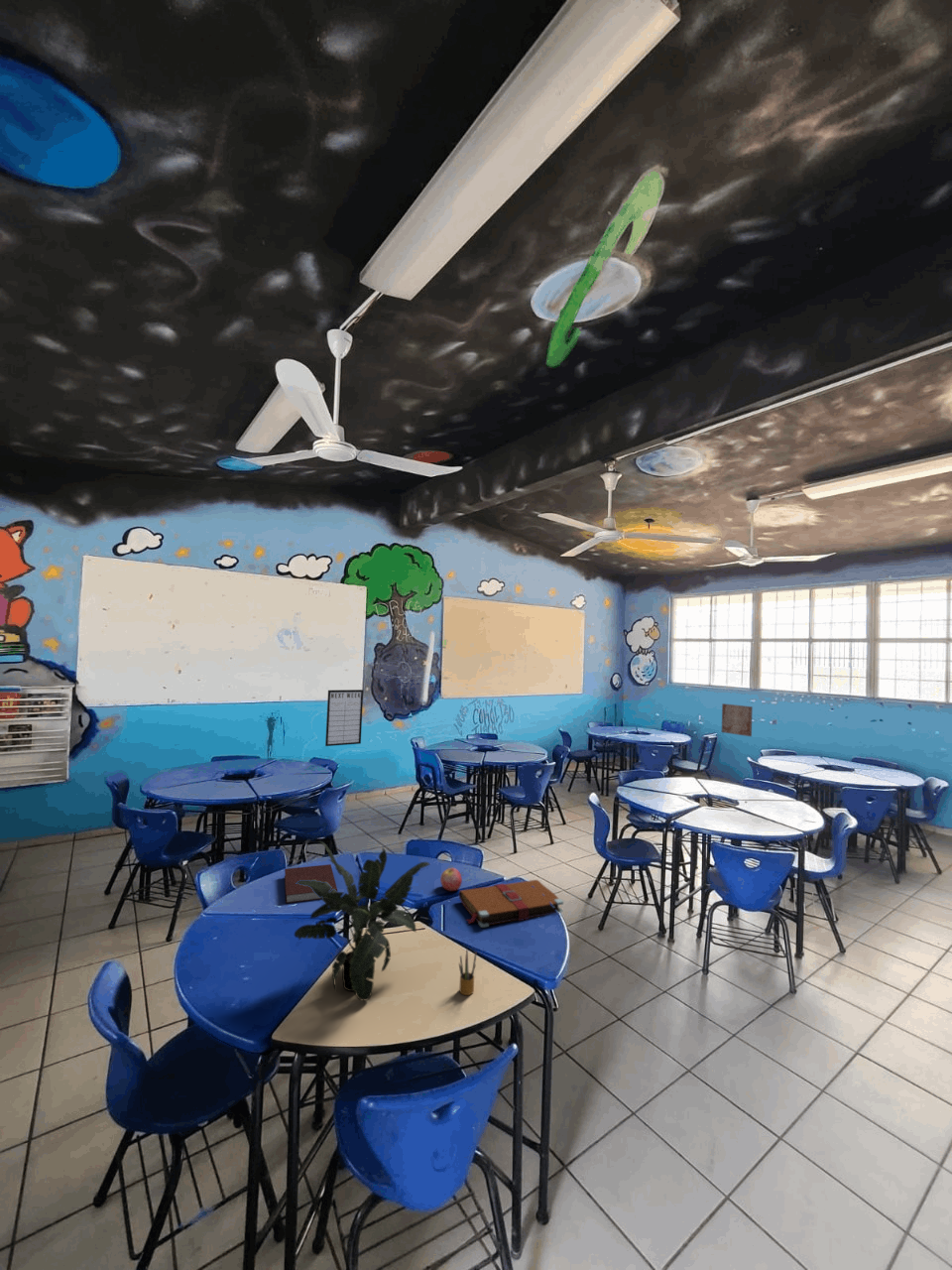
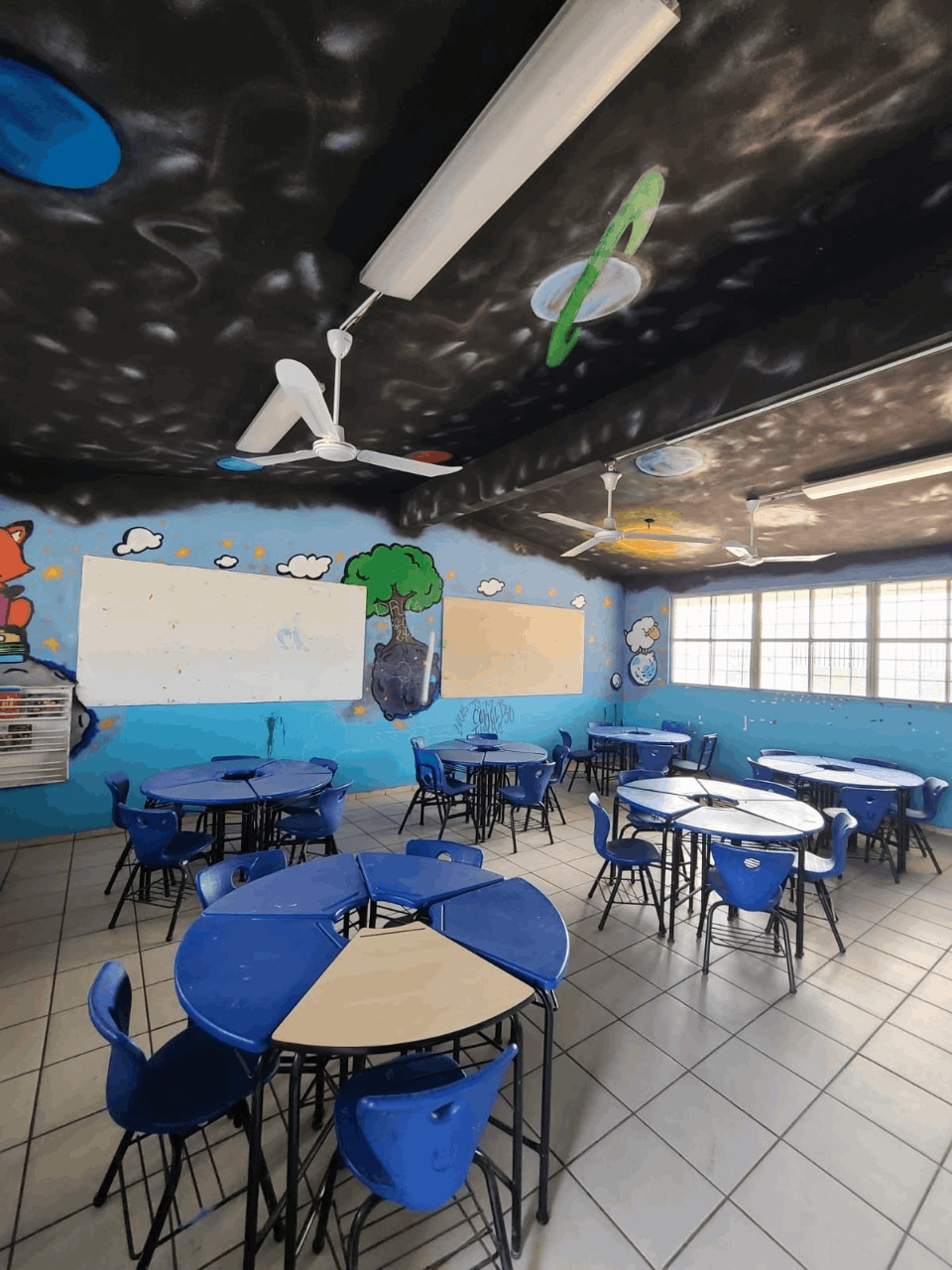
- notebook [284,863,338,904]
- book [458,879,564,929]
- apple [439,867,463,892]
- potted plant [294,840,431,1001]
- pencil box [458,948,478,996]
- wall art [721,702,754,737]
- writing board [324,689,364,747]
